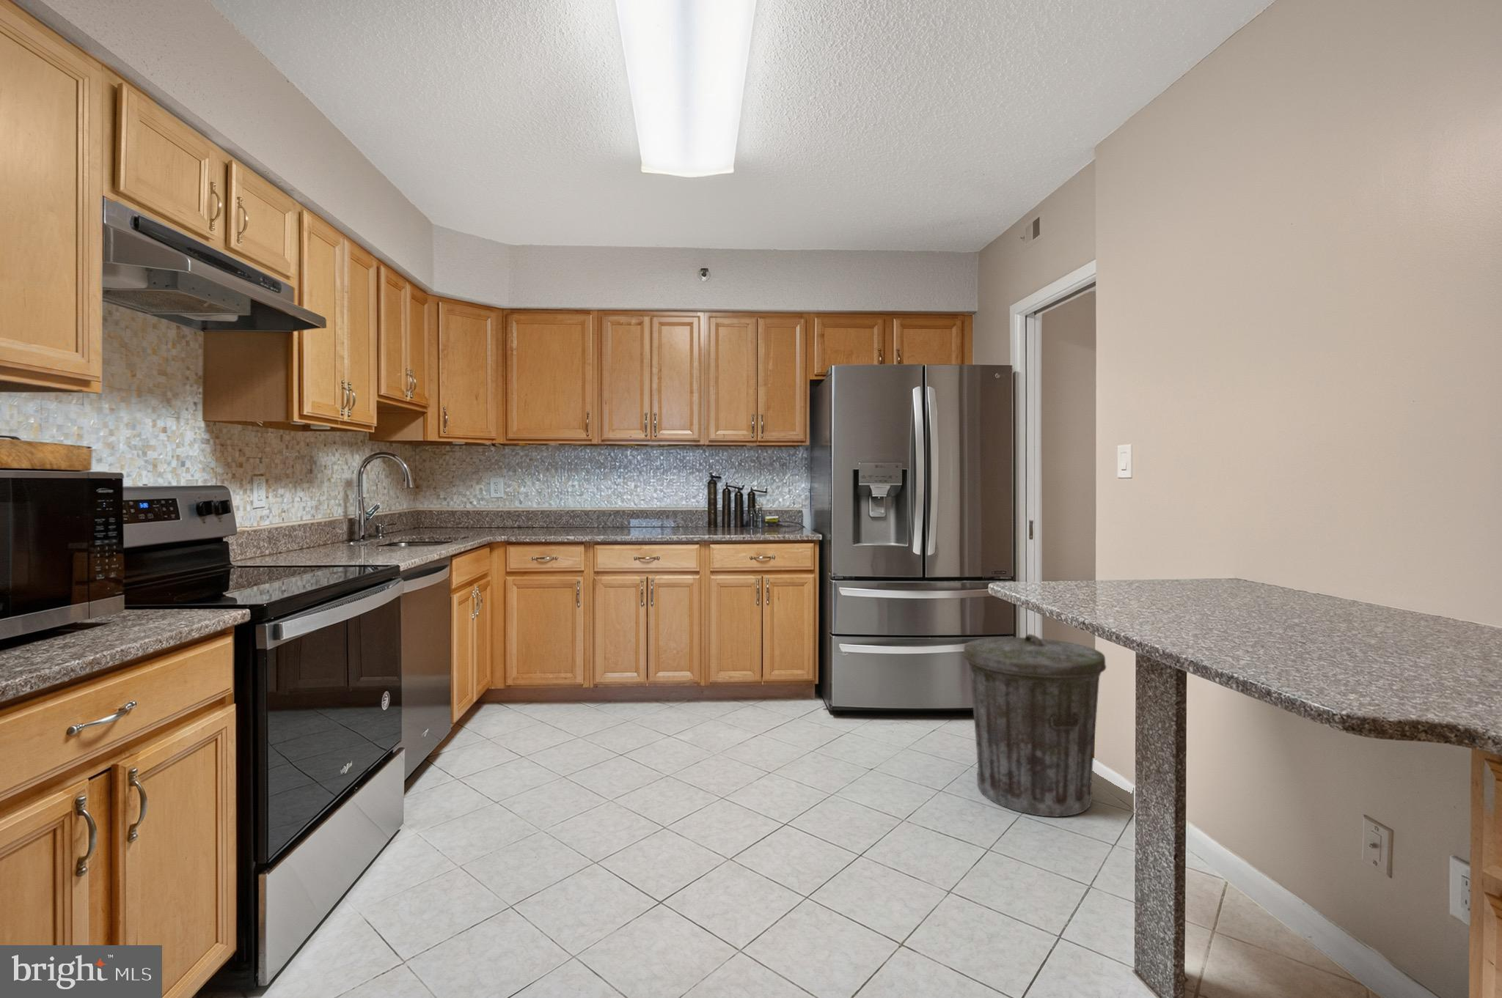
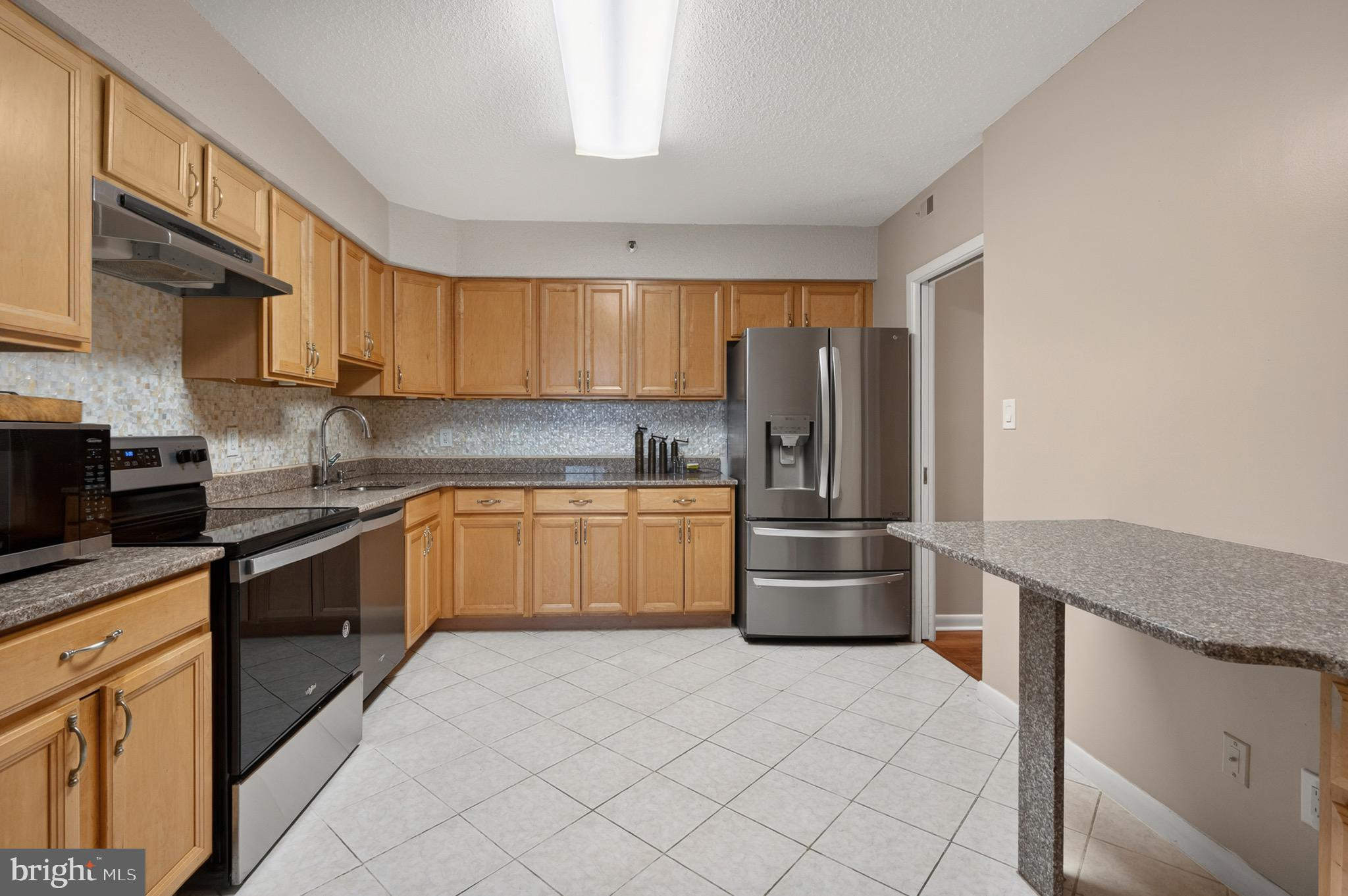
- trash can [963,633,1106,818]
